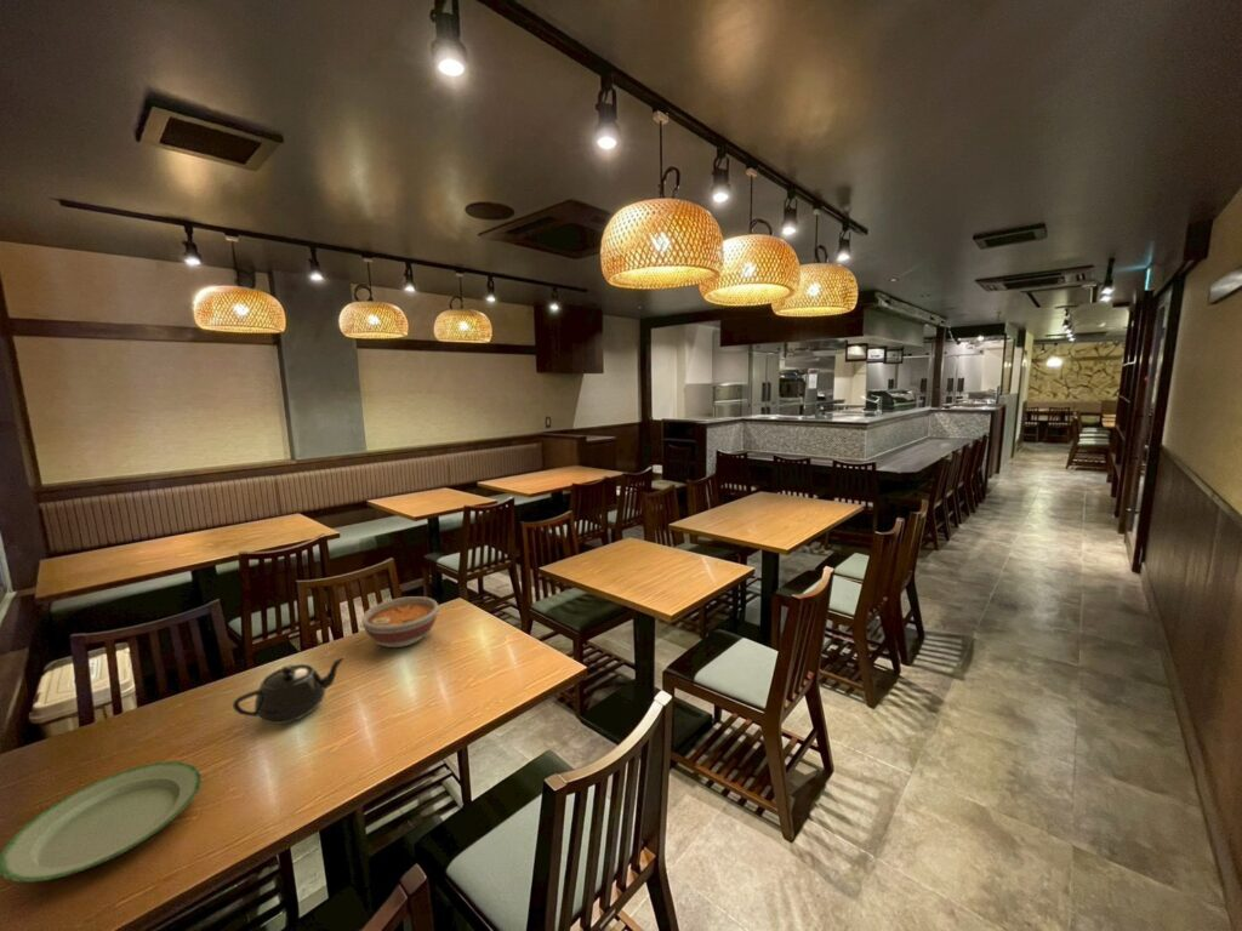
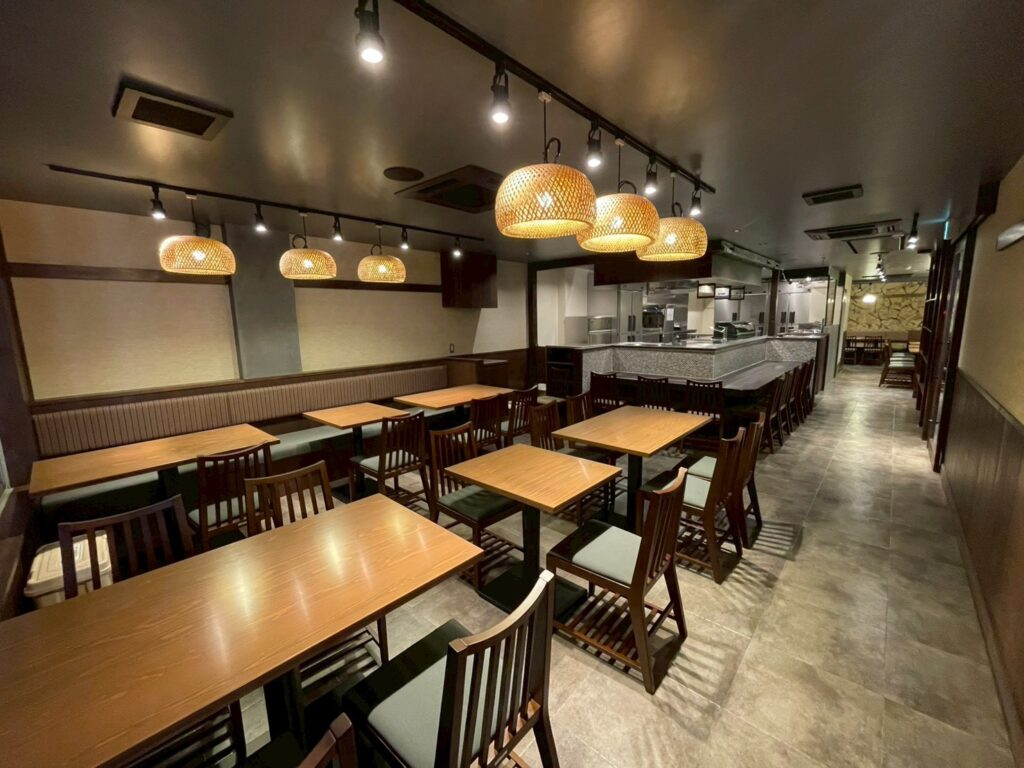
- plate [0,760,203,884]
- teapot [232,656,347,725]
- bowl [360,595,439,649]
